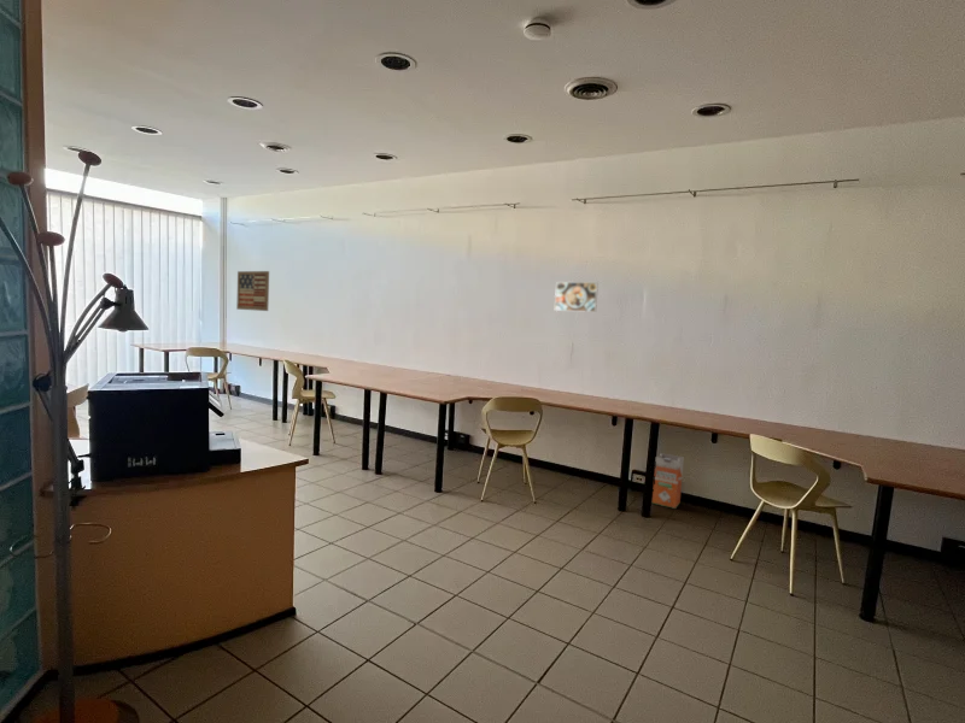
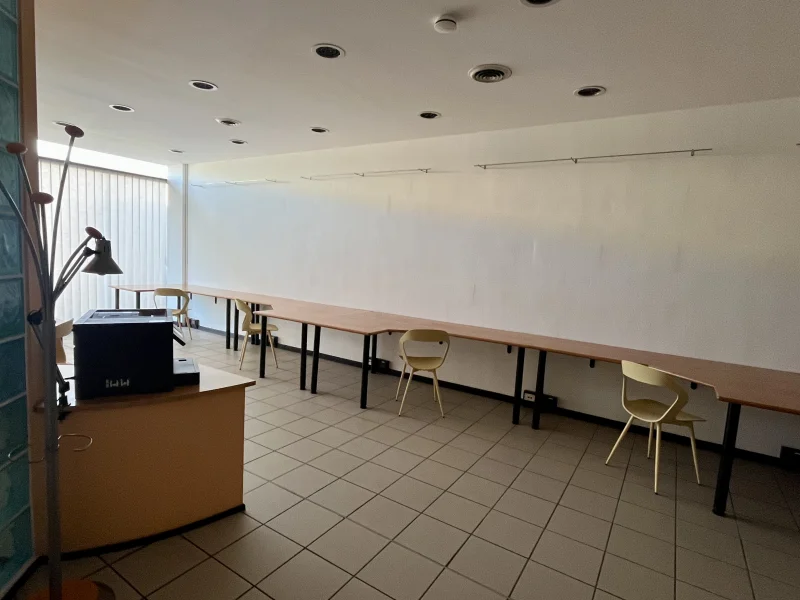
- wall art [235,270,270,312]
- waste bin [651,452,685,510]
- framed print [554,281,600,313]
